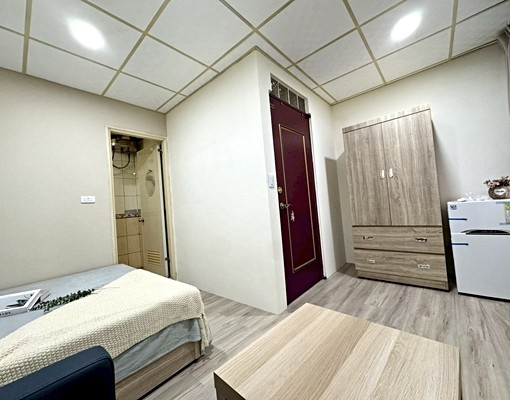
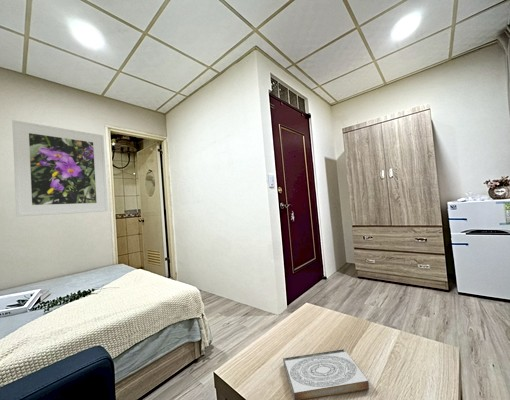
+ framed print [11,119,109,218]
+ book [282,348,370,400]
